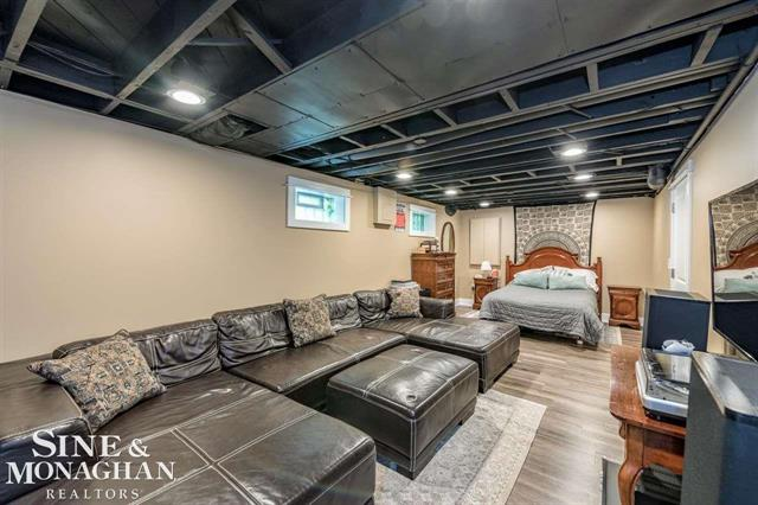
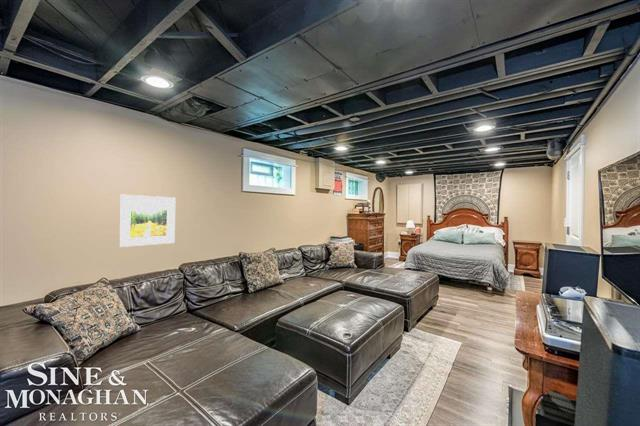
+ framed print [118,193,176,248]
